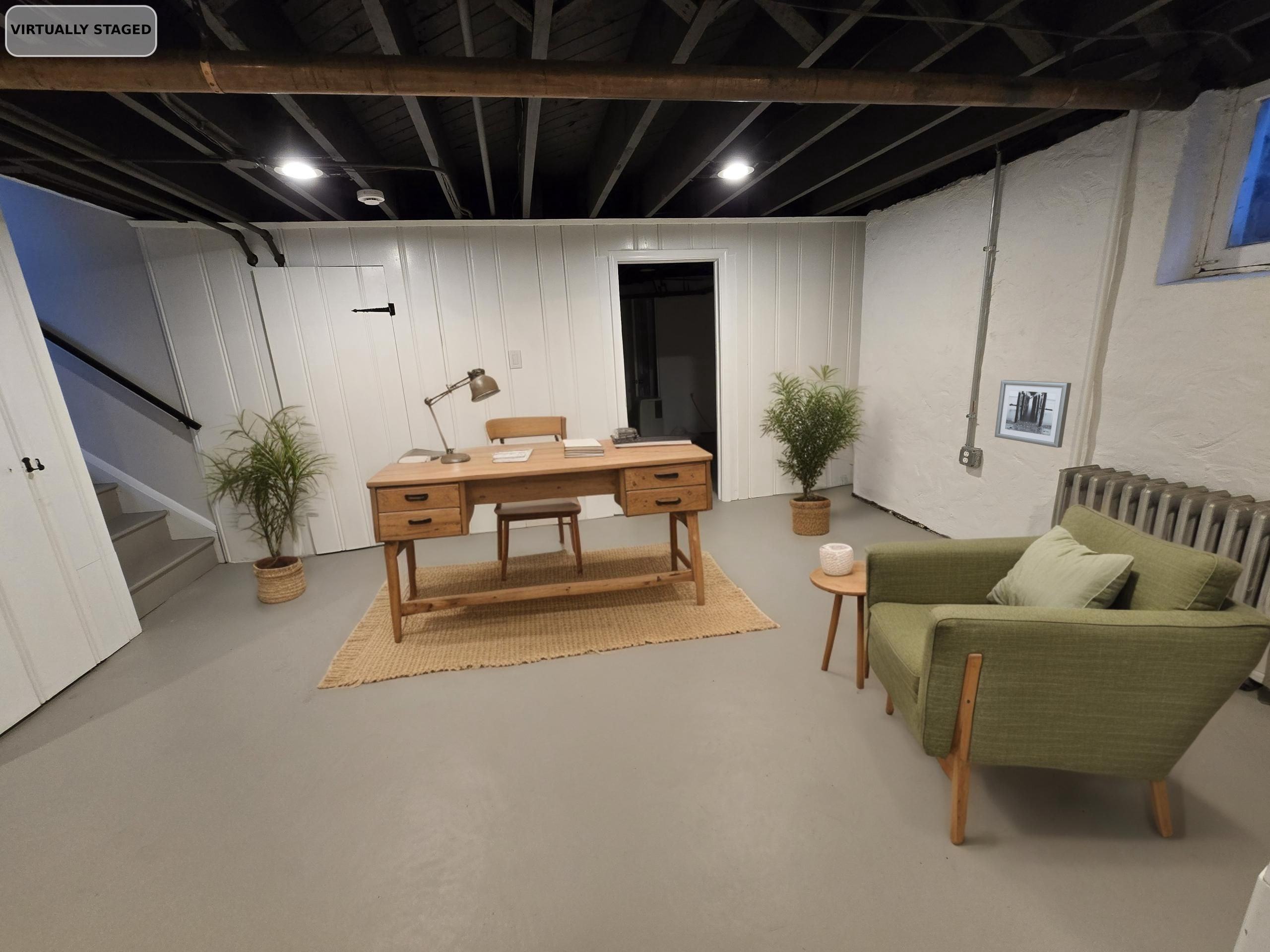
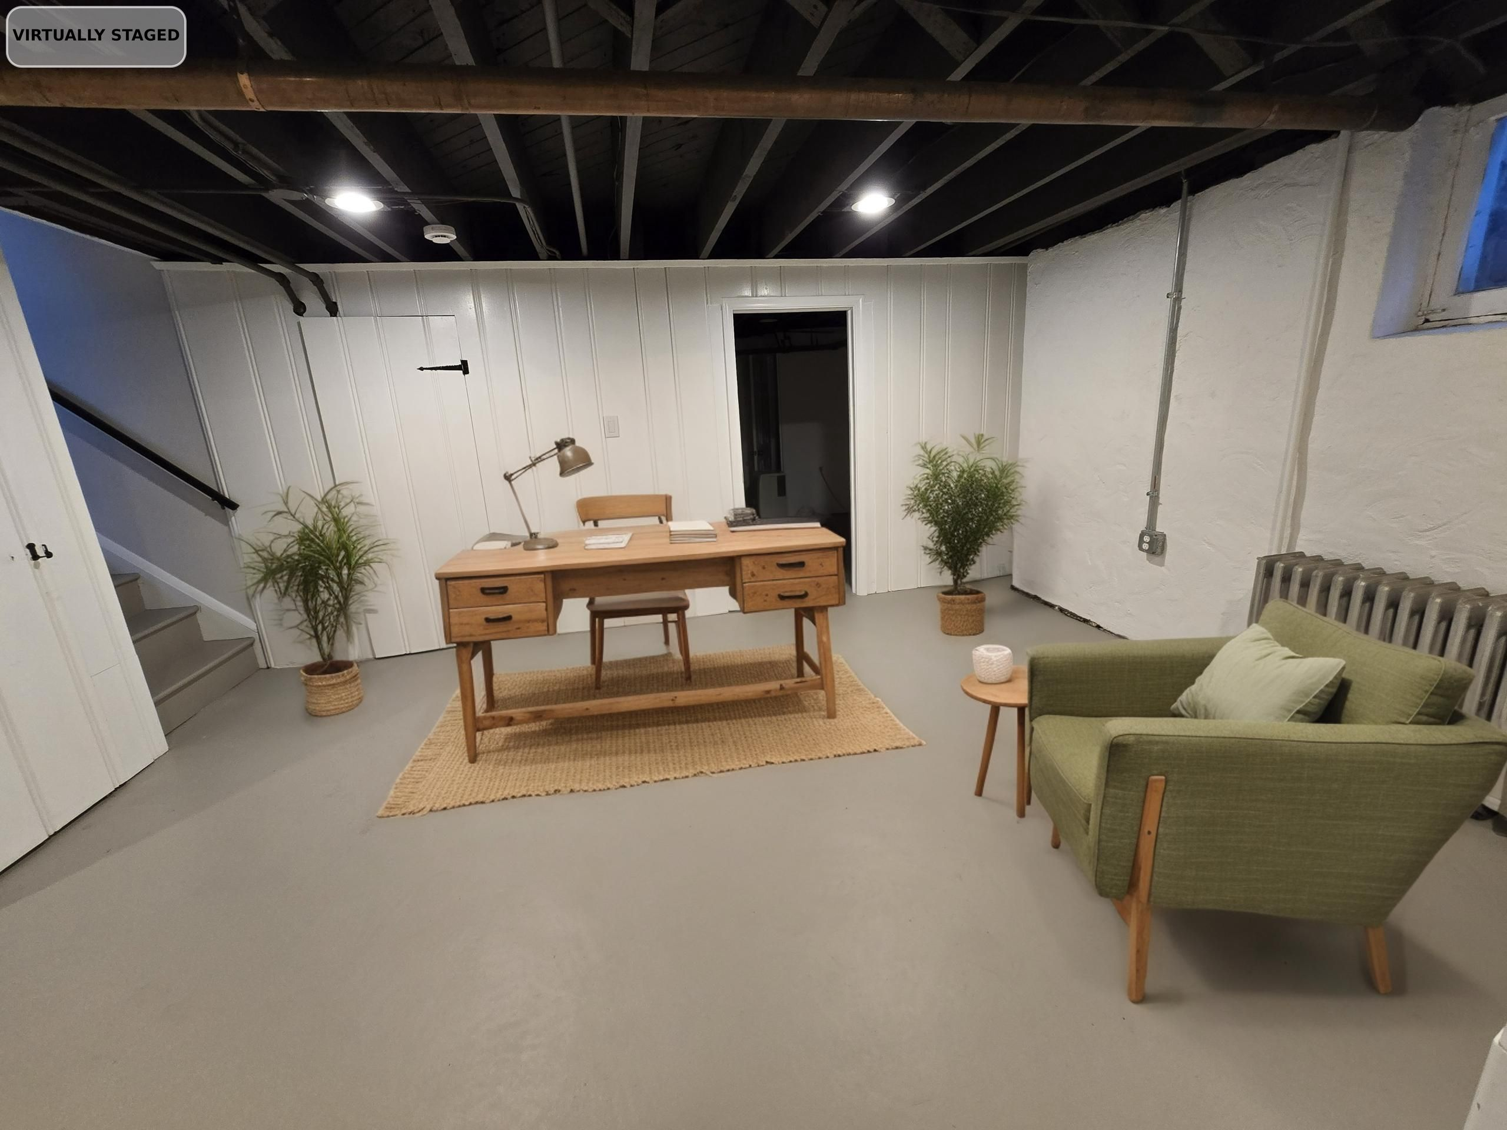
- wall art [994,379,1072,448]
